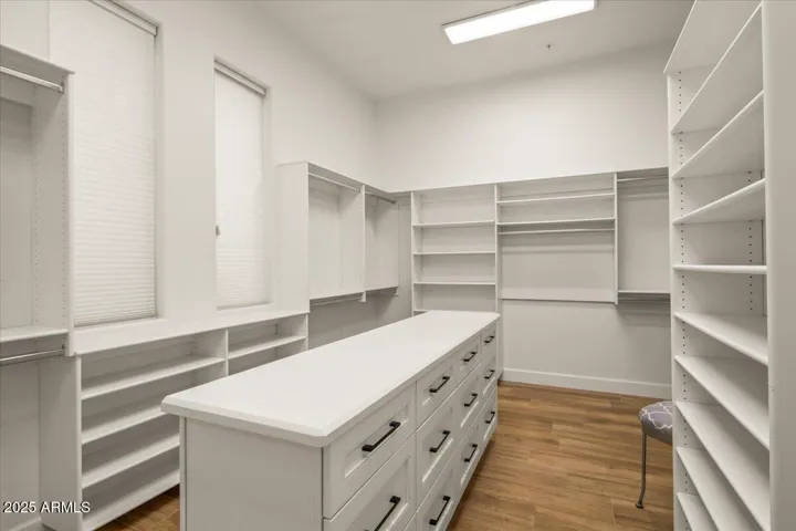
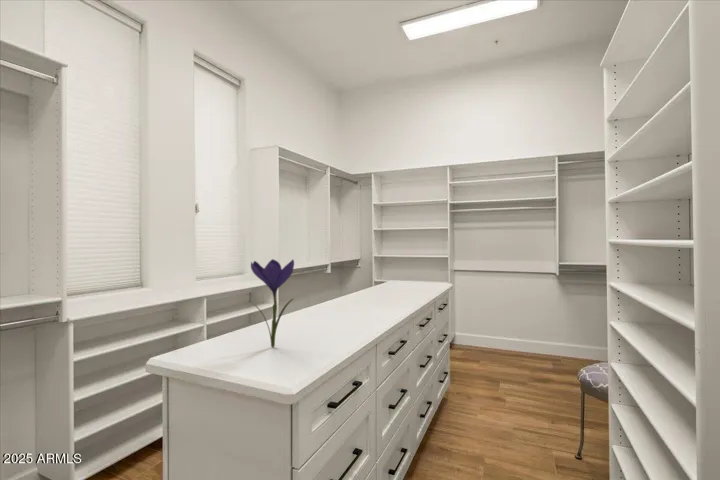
+ flower [250,258,295,348]
